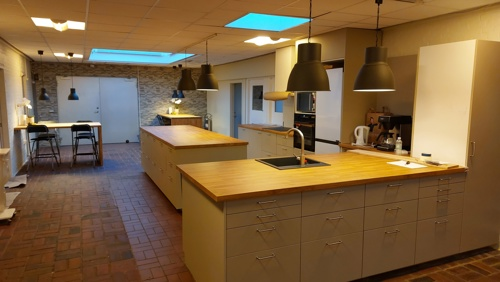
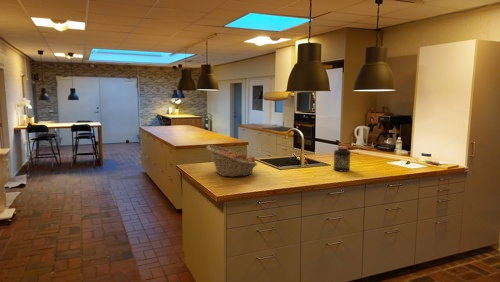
+ jar [333,145,351,173]
+ fruit basket [205,144,259,178]
